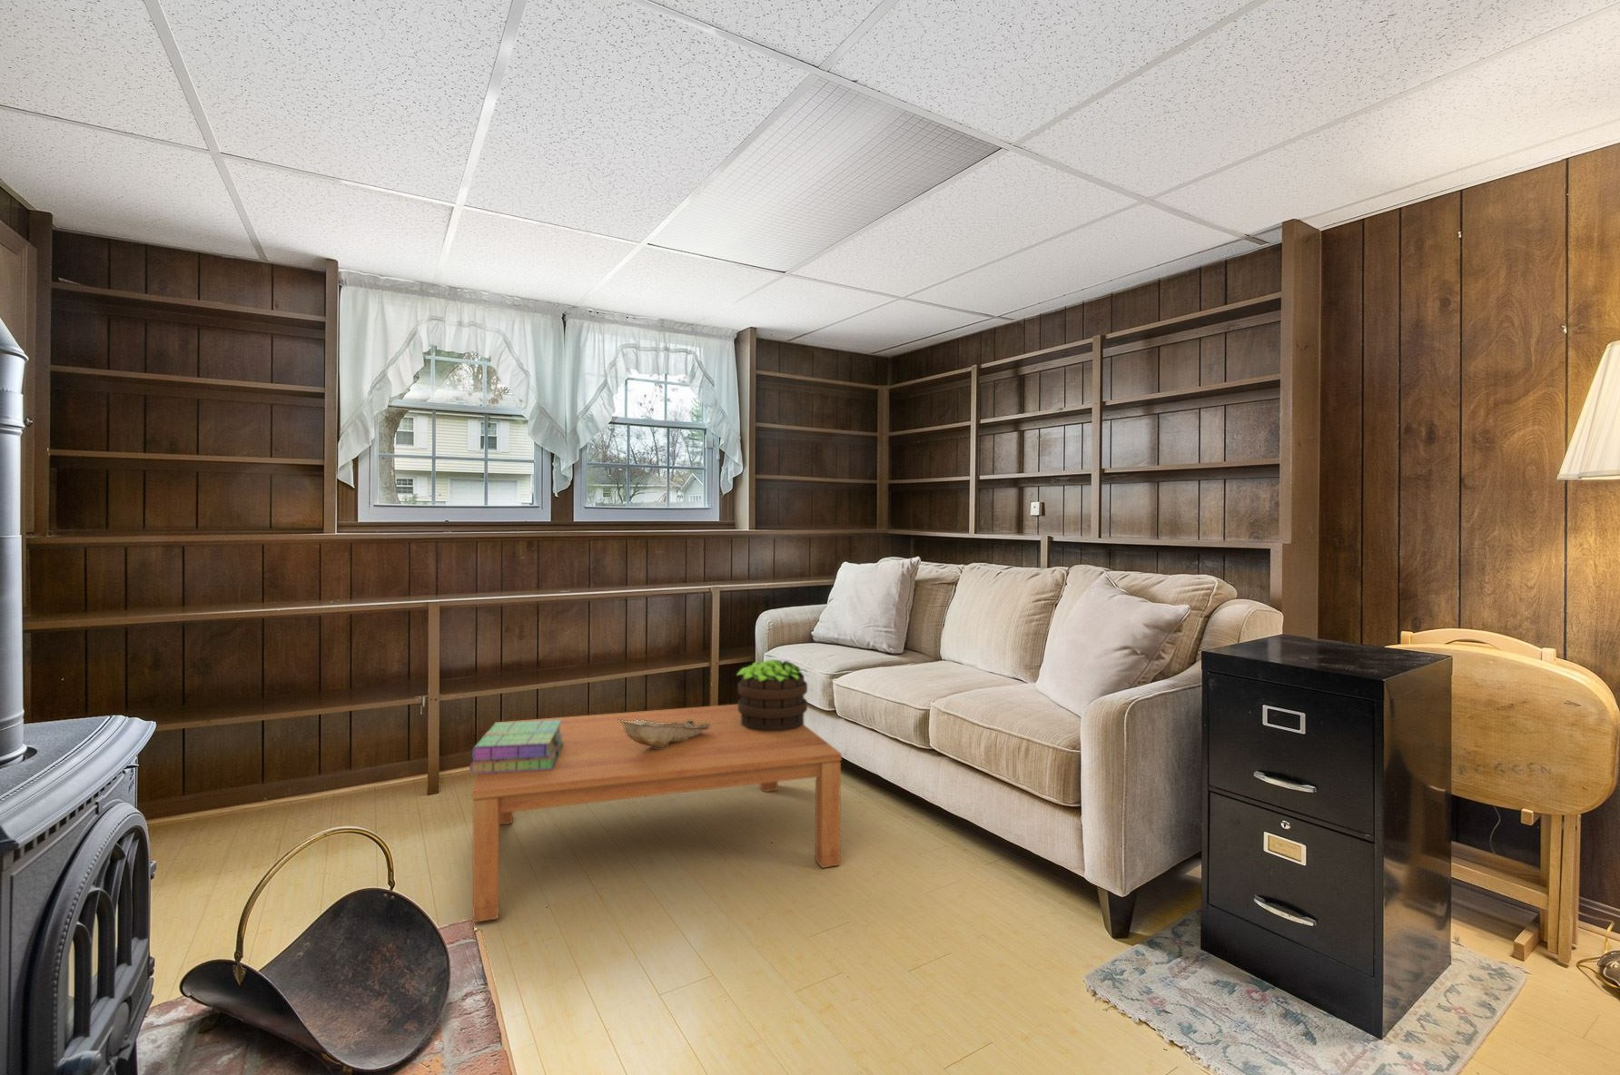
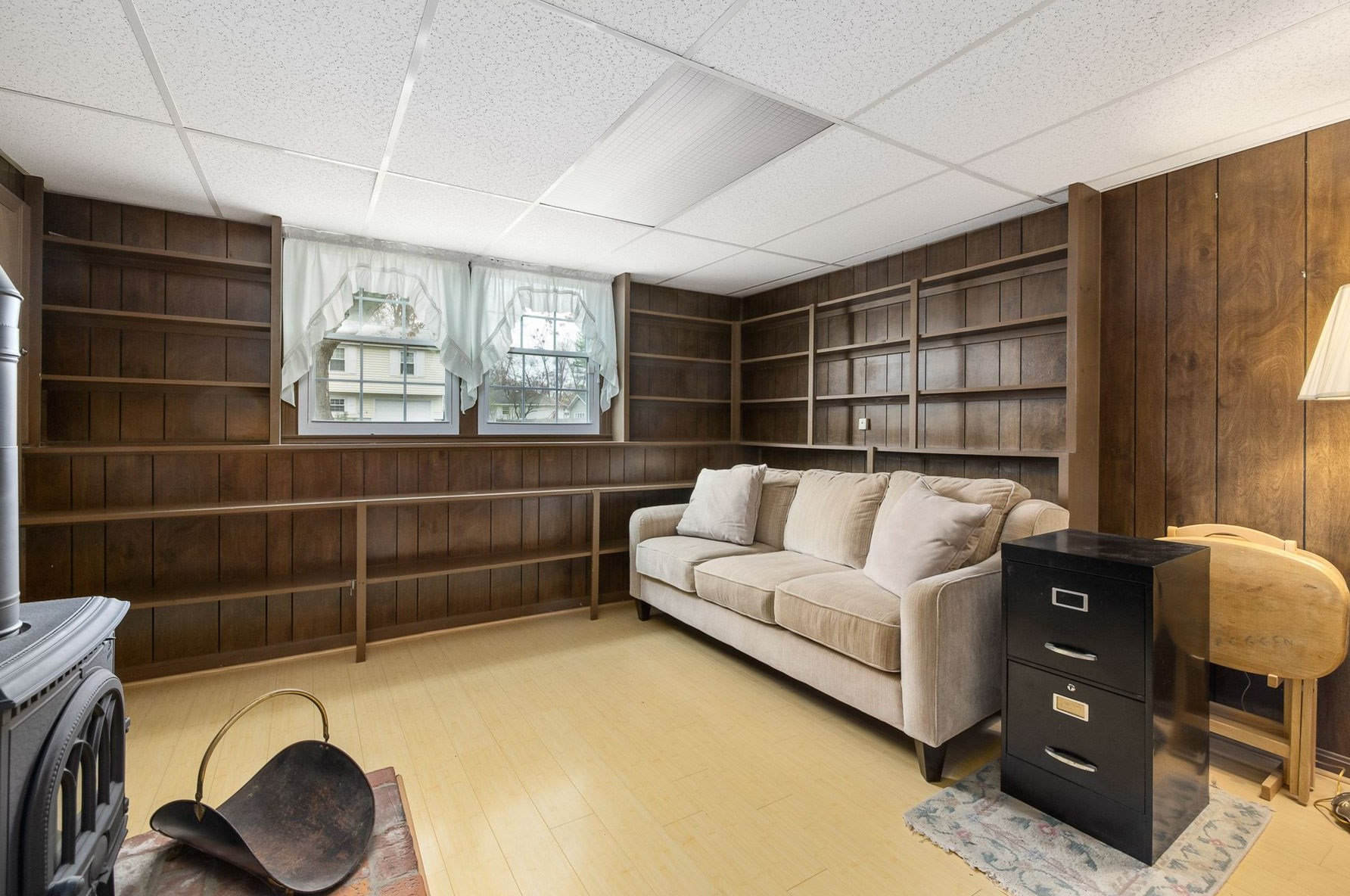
- potted plant [736,659,809,732]
- decorative bowl [618,717,712,749]
- coffee table [472,703,842,924]
- stack of books [468,720,564,775]
